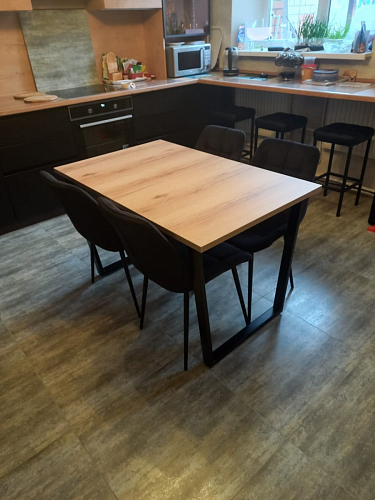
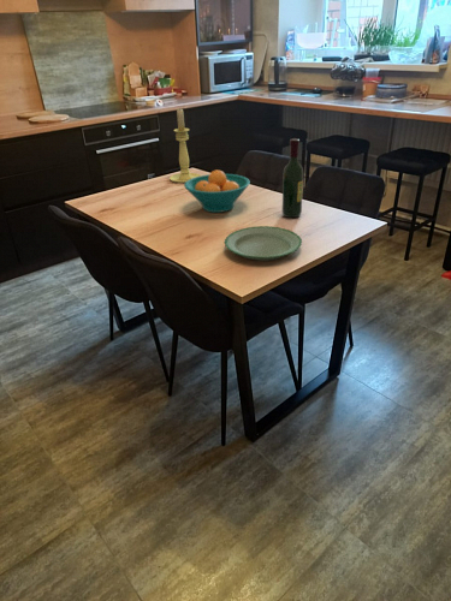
+ wine bottle [281,137,304,219]
+ plate [222,225,303,262]
+ candle holder [168,107,202,184]
+ fruit bowl [183,169,251,214]
